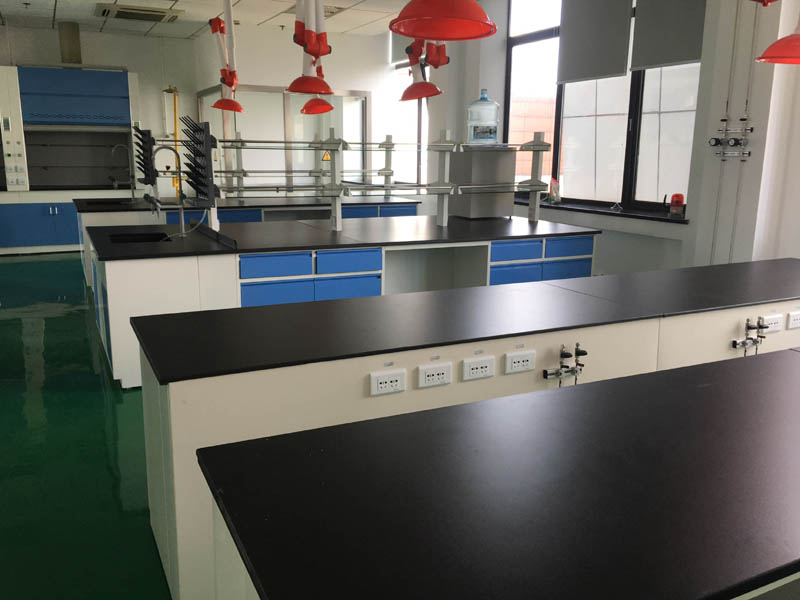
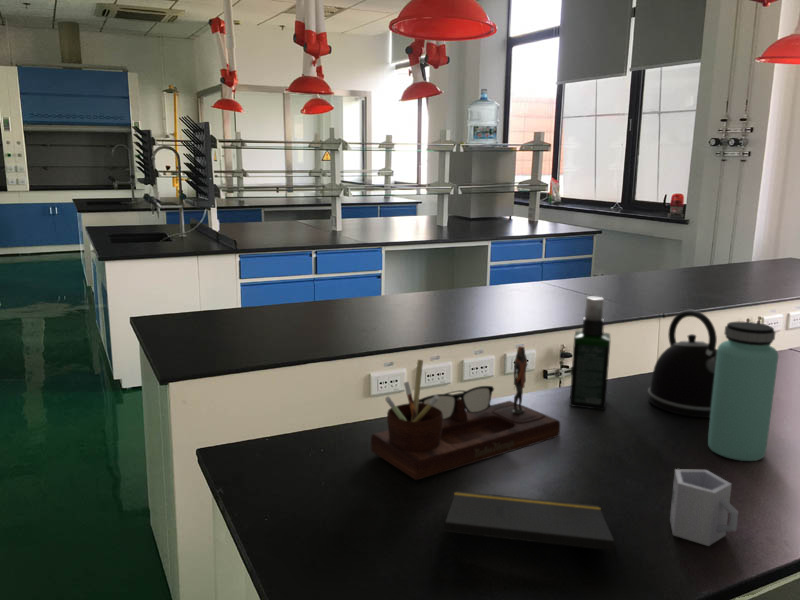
+ cup [669,468,739,547]
+ kettle [647,309,718,419]
+ bottle [707,321,779,462]
+ notepad [444,490,618,572]
+ desk organizer [370,345,561,481]
+ spray bottle [569,296,611,411]
